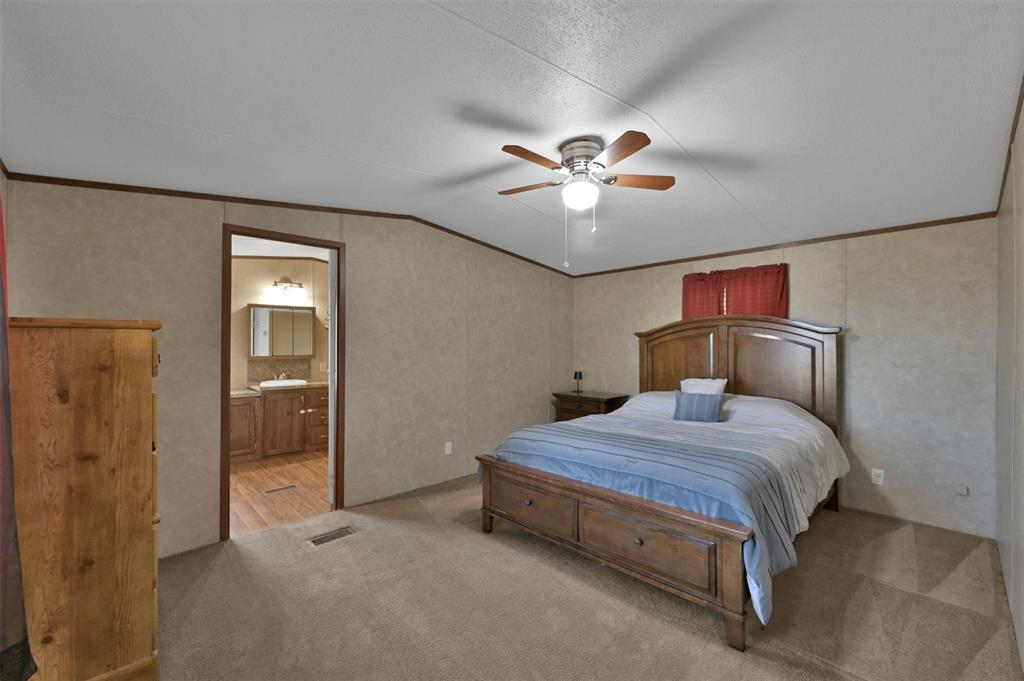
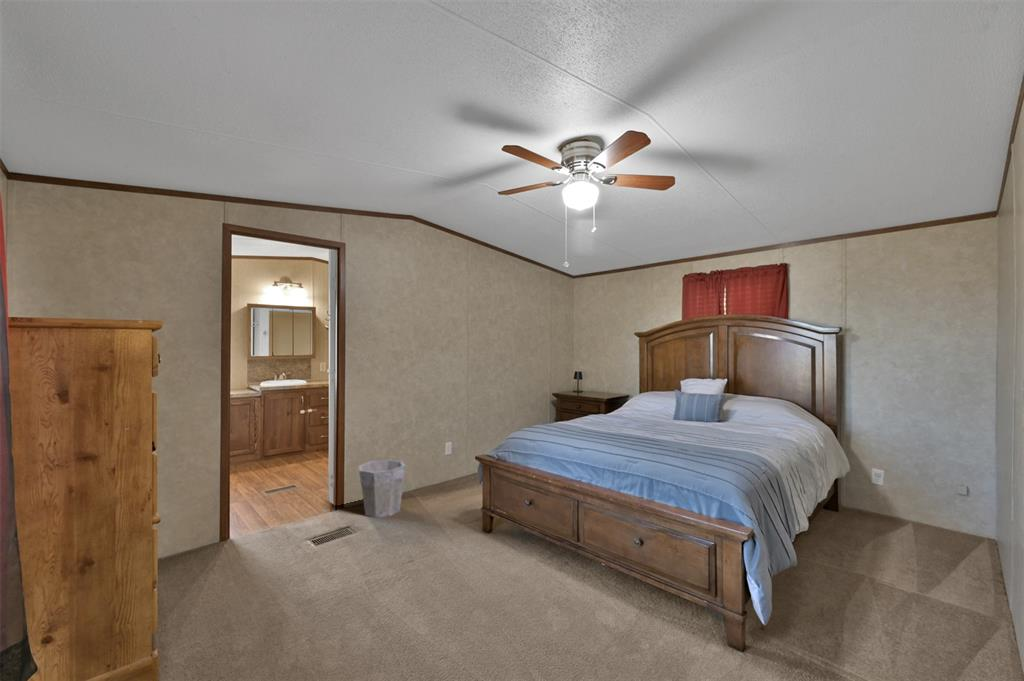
+ waste bin [358,458,406,519]
